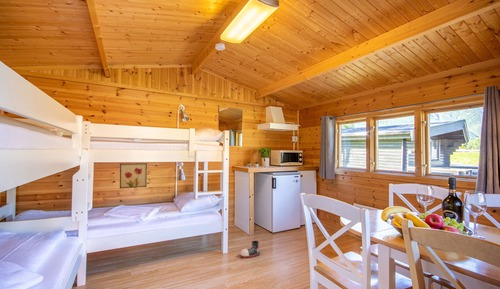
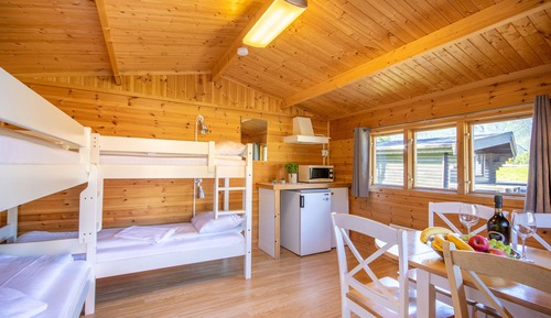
- wall art [119,162,148,189]
- shoe [240,240,261,259]
